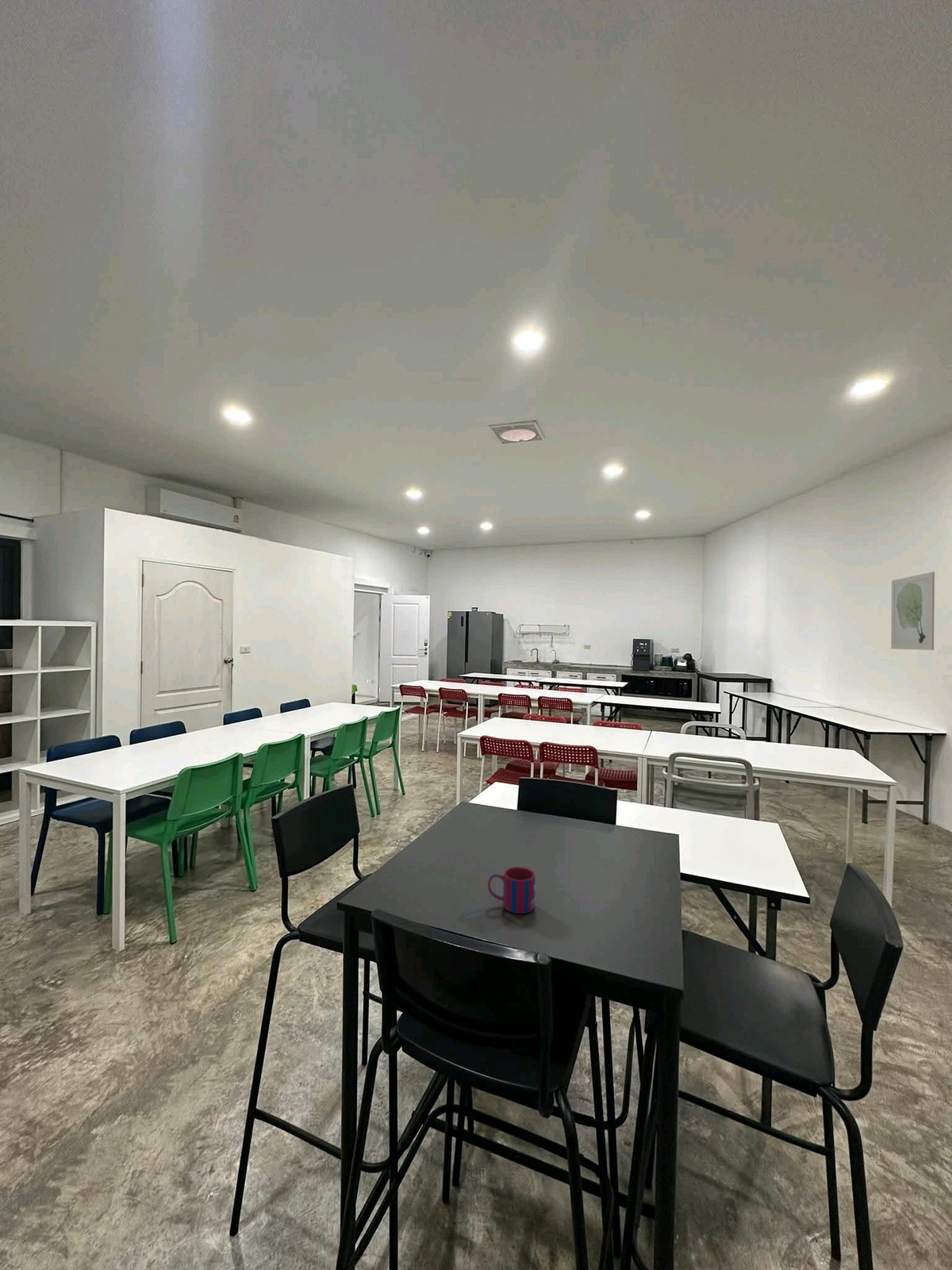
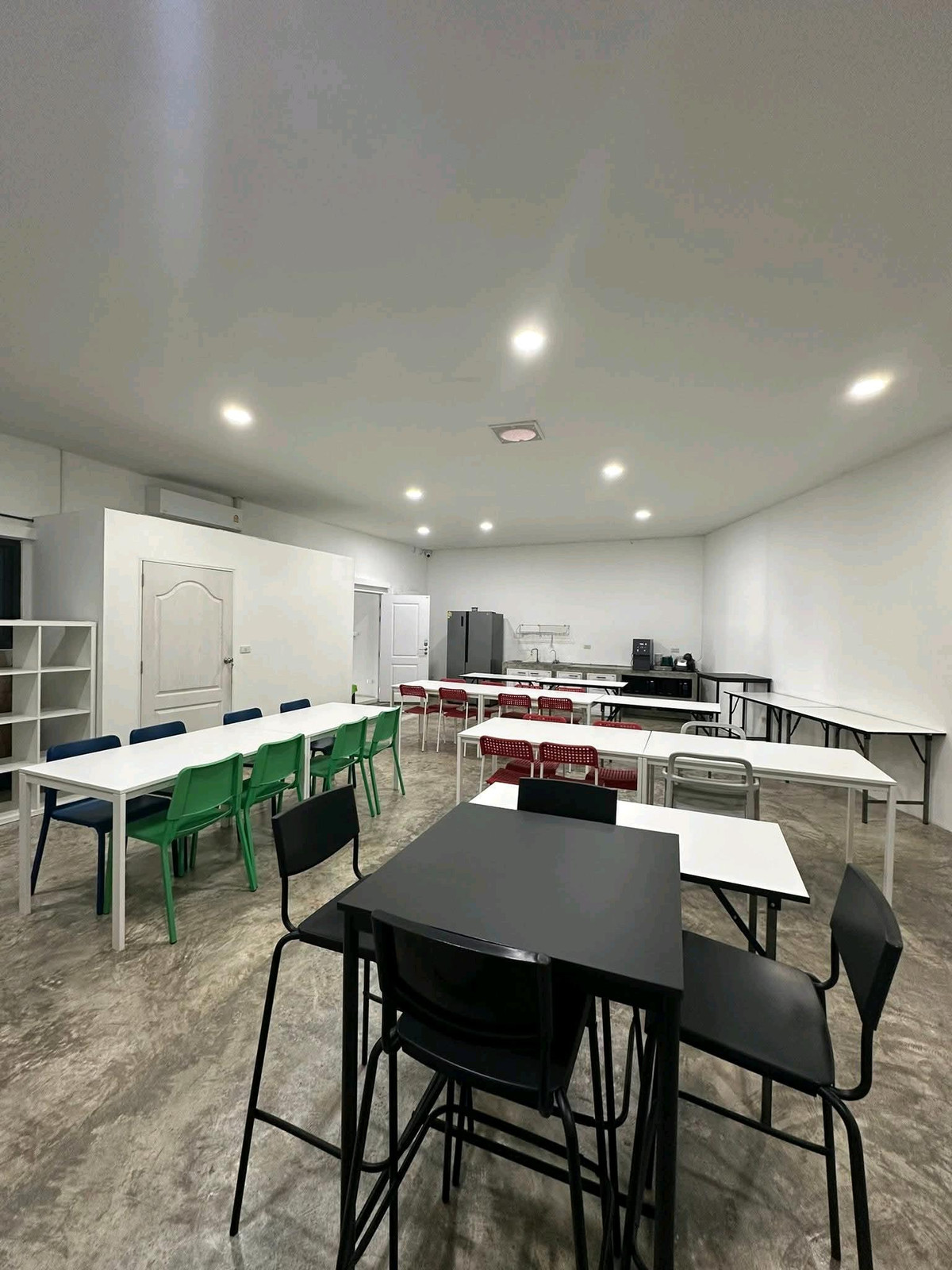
- mug [487,866,536,914]
- wall art [890,571,935,651]
